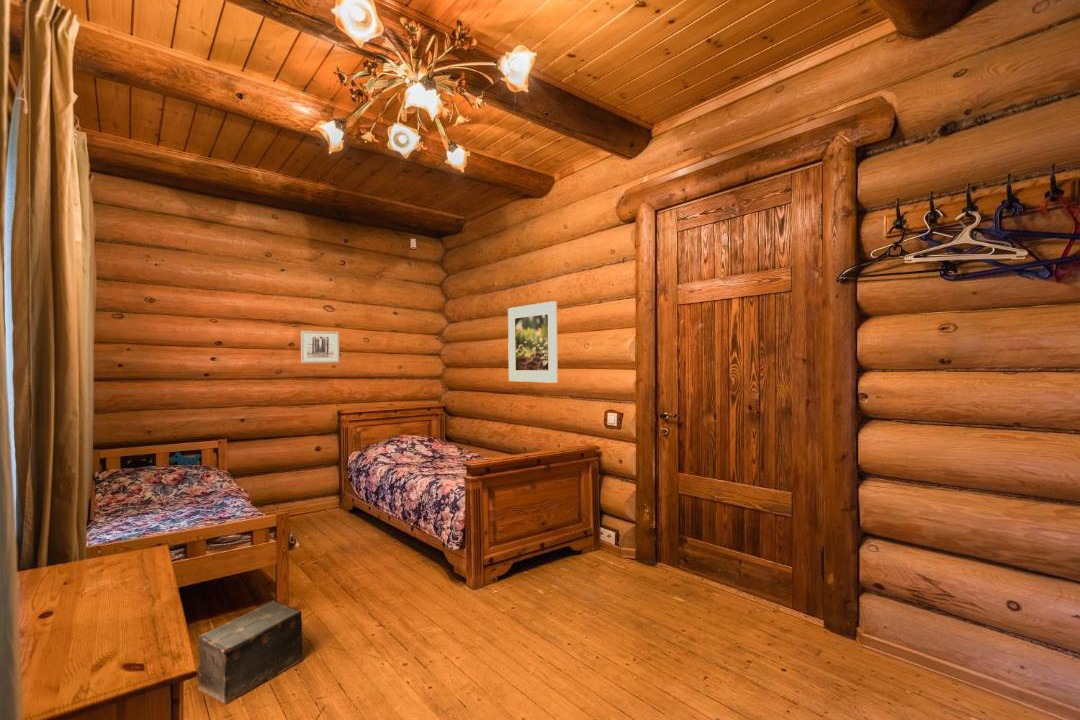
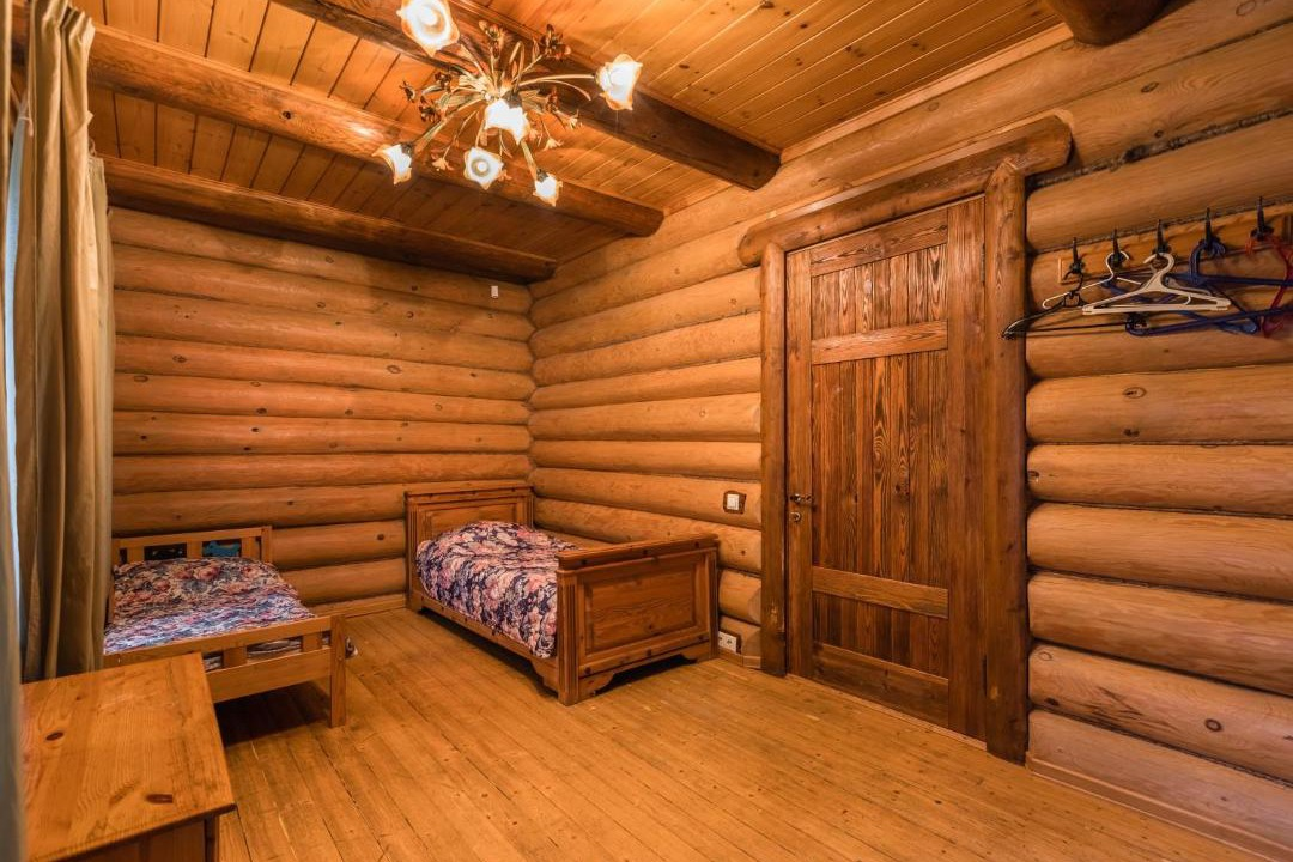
- wall art [299,330,341,364]
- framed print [507,300,559,384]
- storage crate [197,599,304,705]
